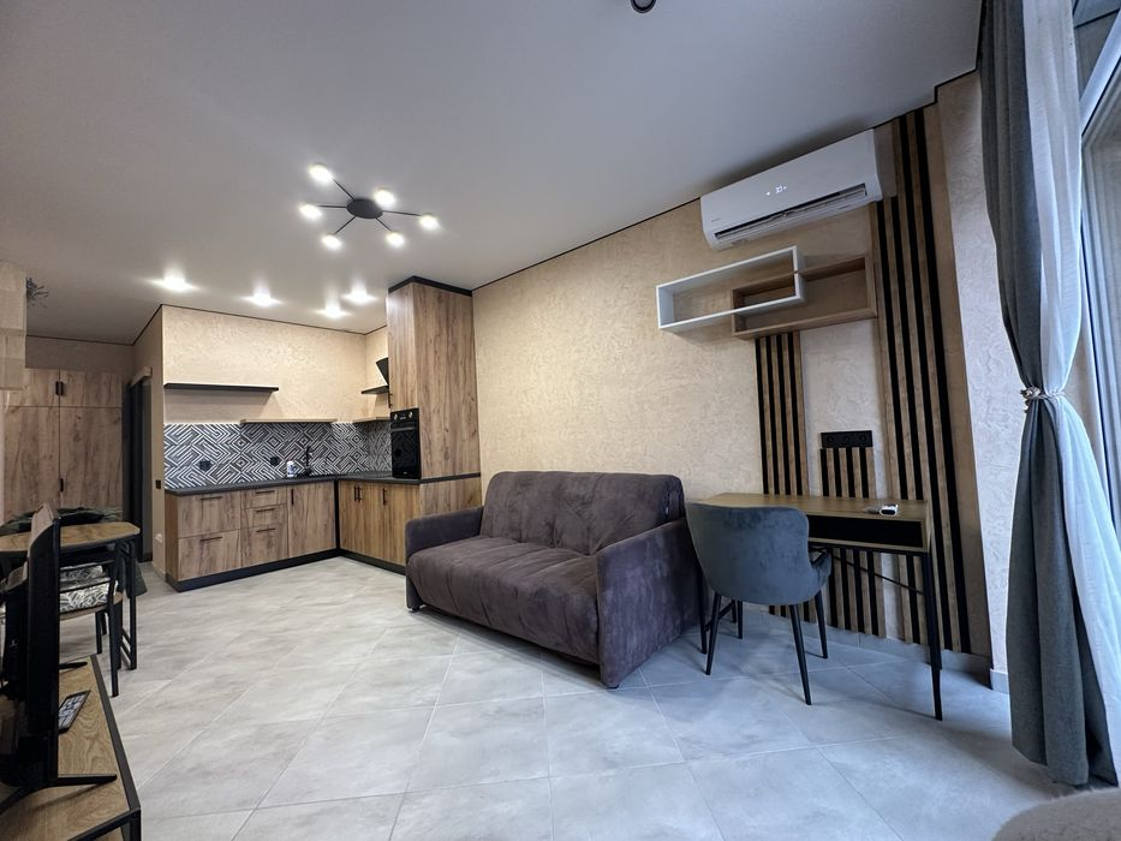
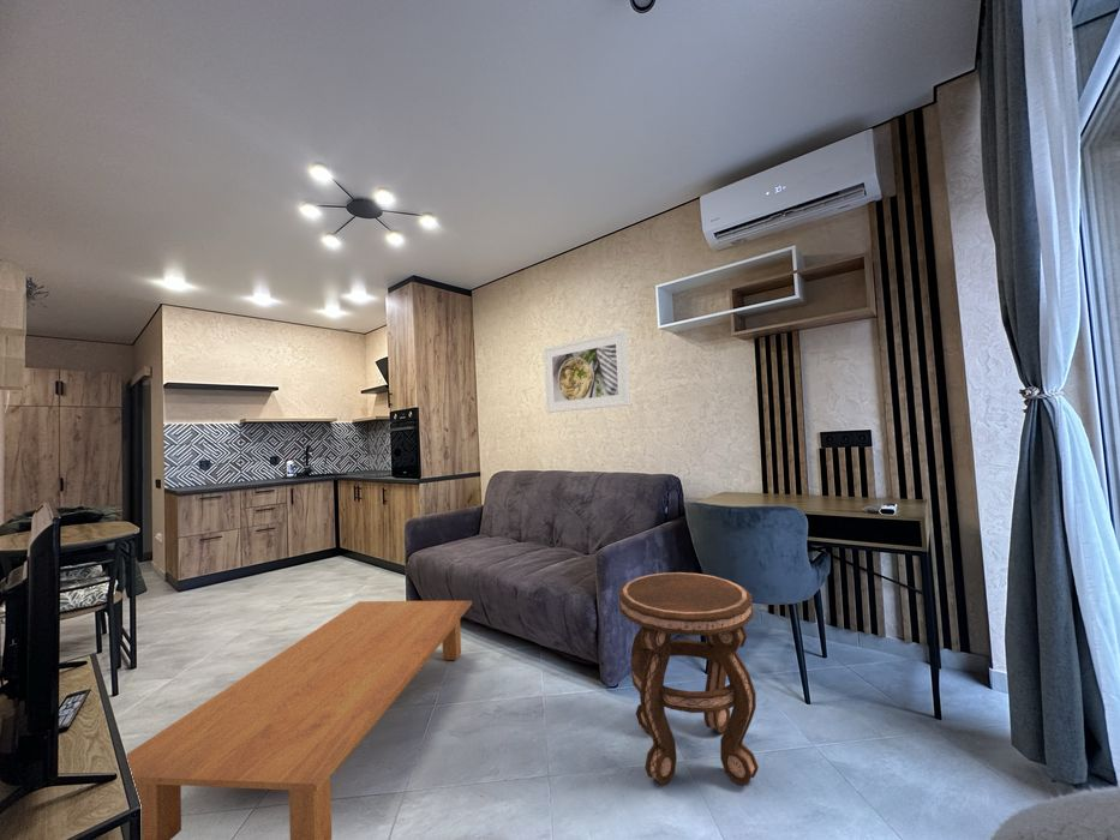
+ coffee table [126,600,473,840]
+ side table [617,571,760,786]
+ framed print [543,330,631,414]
